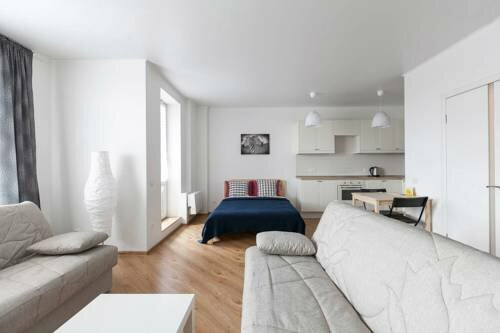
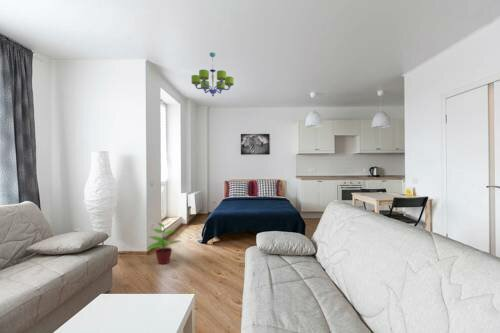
+ potted plant [146,220,183,265]
+ chandelier [190,51,235,97]
